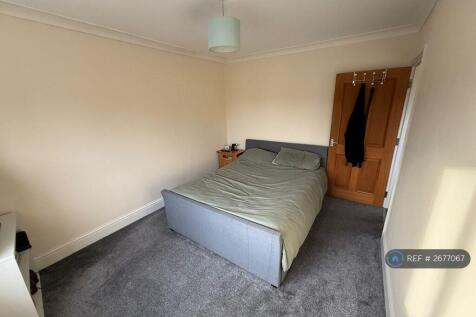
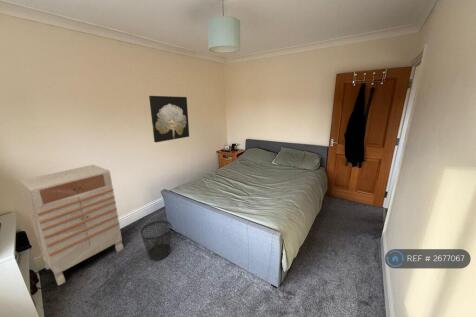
+ wastebasket [140,220,173,261]
+ dresser [18,164,125,287]
+ wall art [148,95,190,143]
